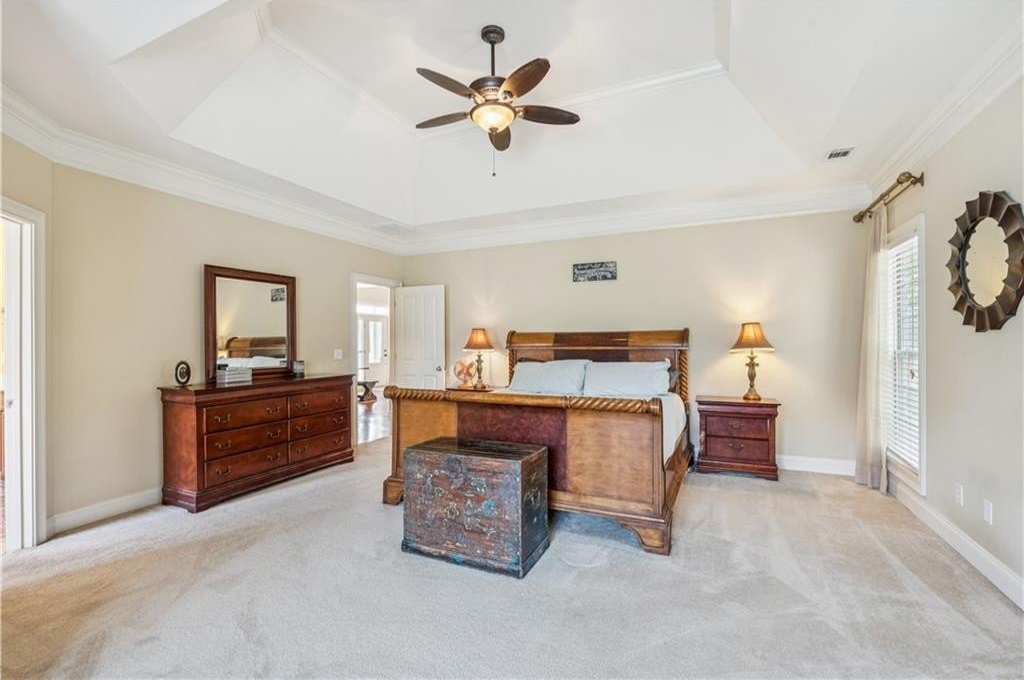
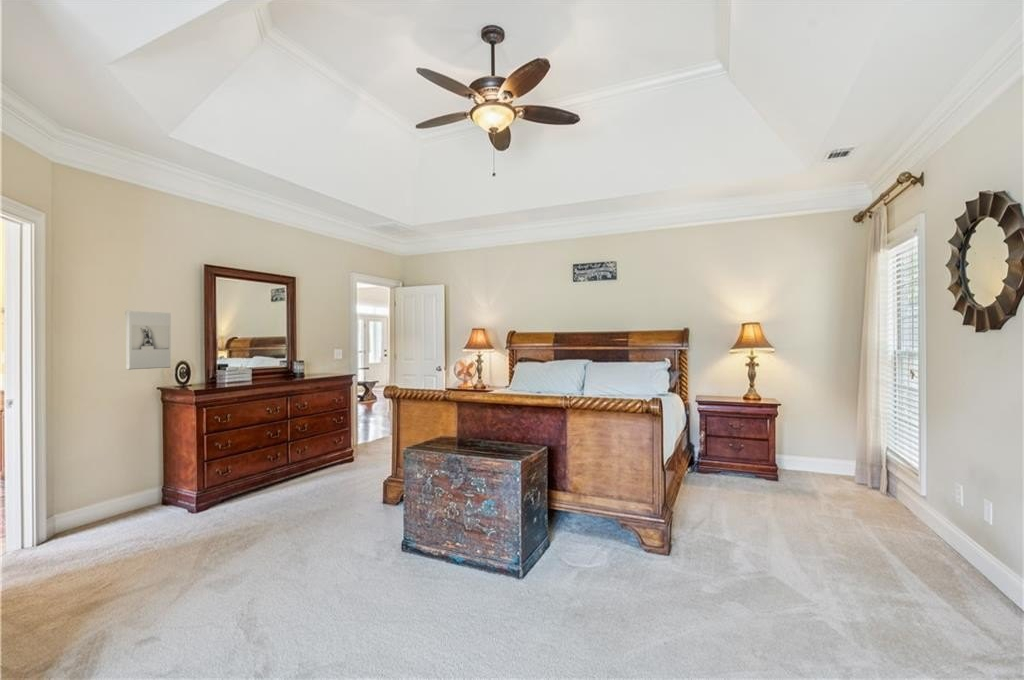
+ wall sculpture [124,310,172,371]
